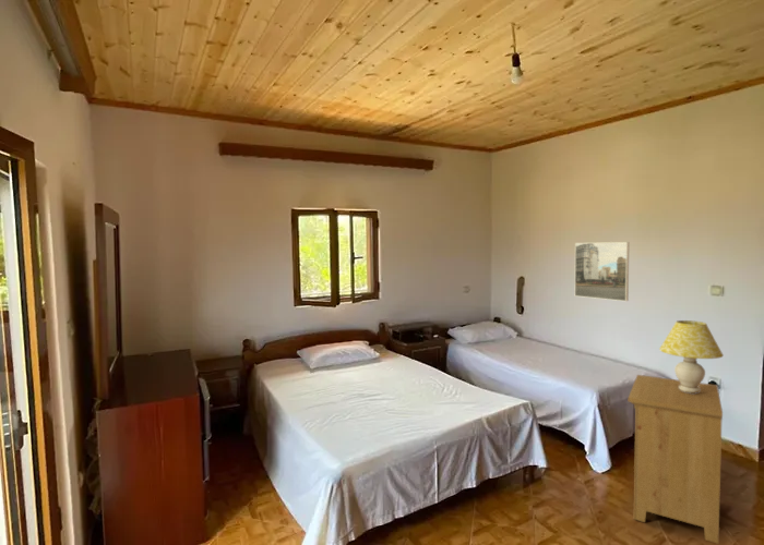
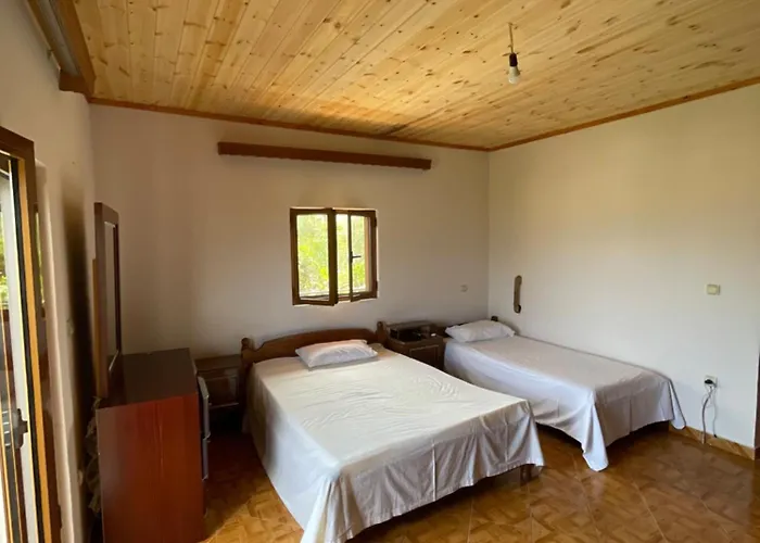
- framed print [574,241,630,302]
- table lamp [658,319,725,393]
- nightstand [628,374,724,545]
